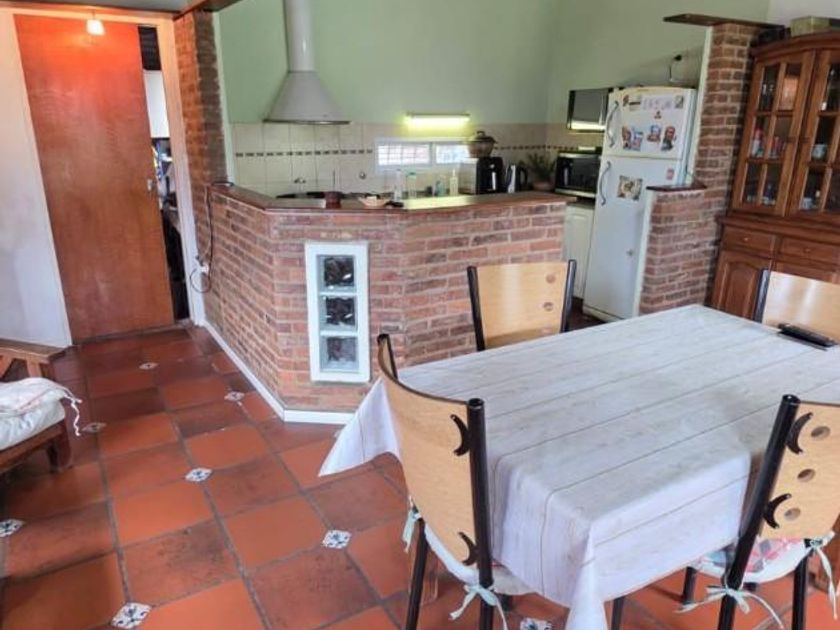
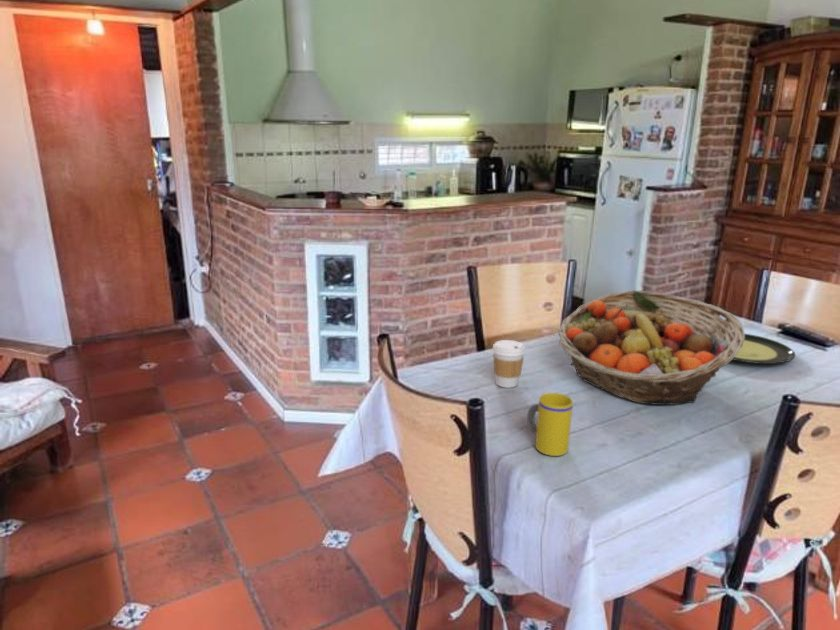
+ coffee cup [492,339,526,389]
+ fruit basket [557,289,746,406]
+ mug [526,392,574,457]
+ plate [723,332,797,365]
